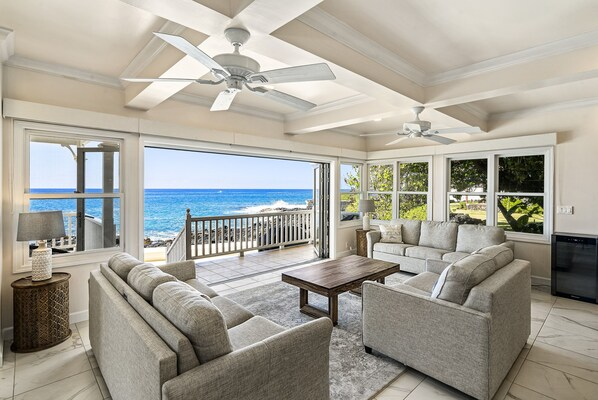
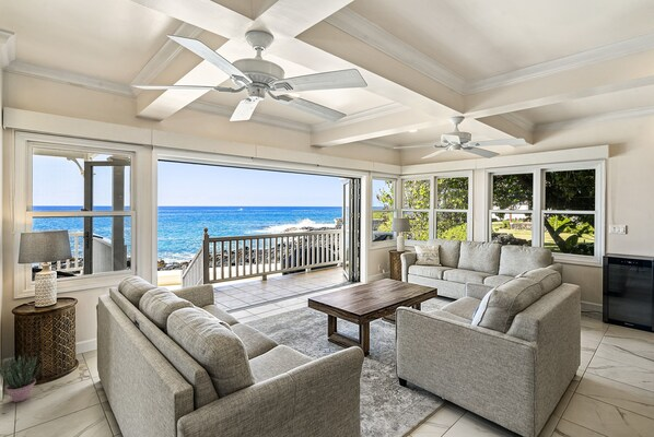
+ potted plant [0,354,42,403]
